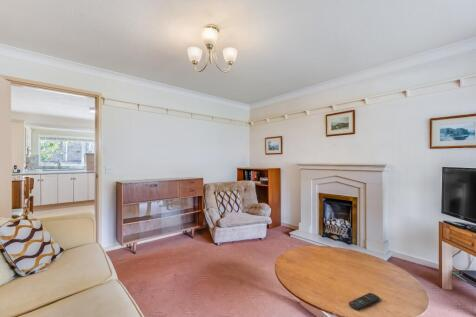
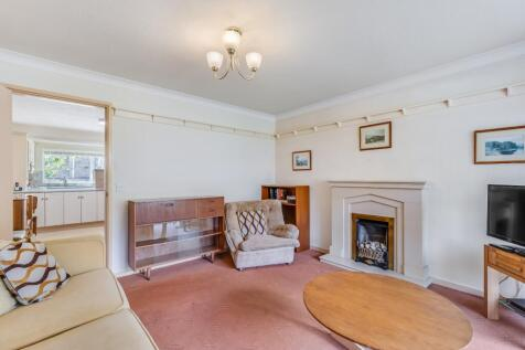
- remote control [348,292,381,312]
